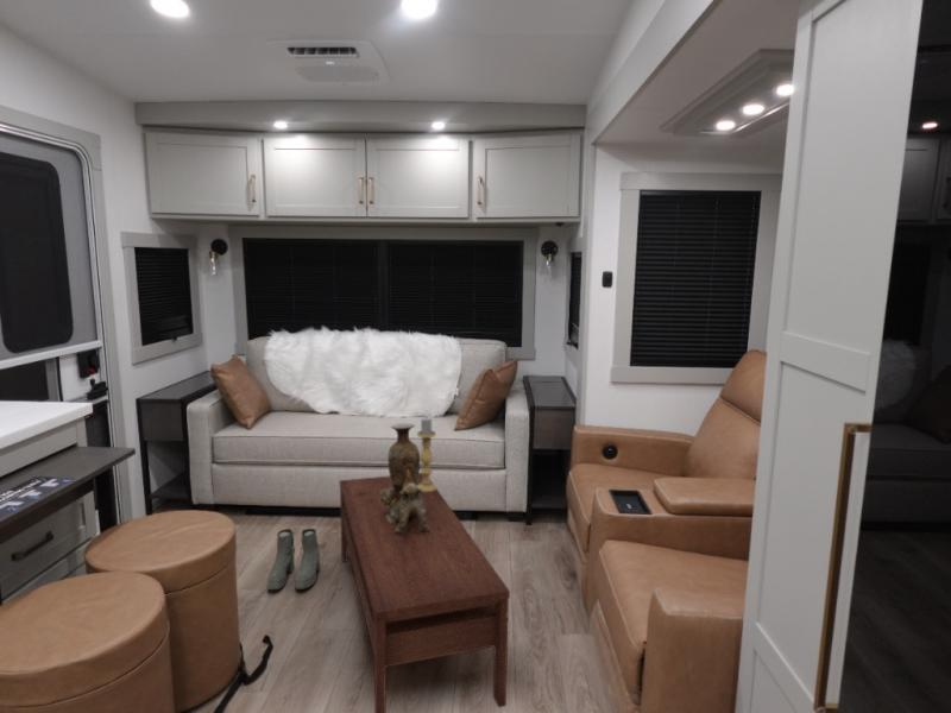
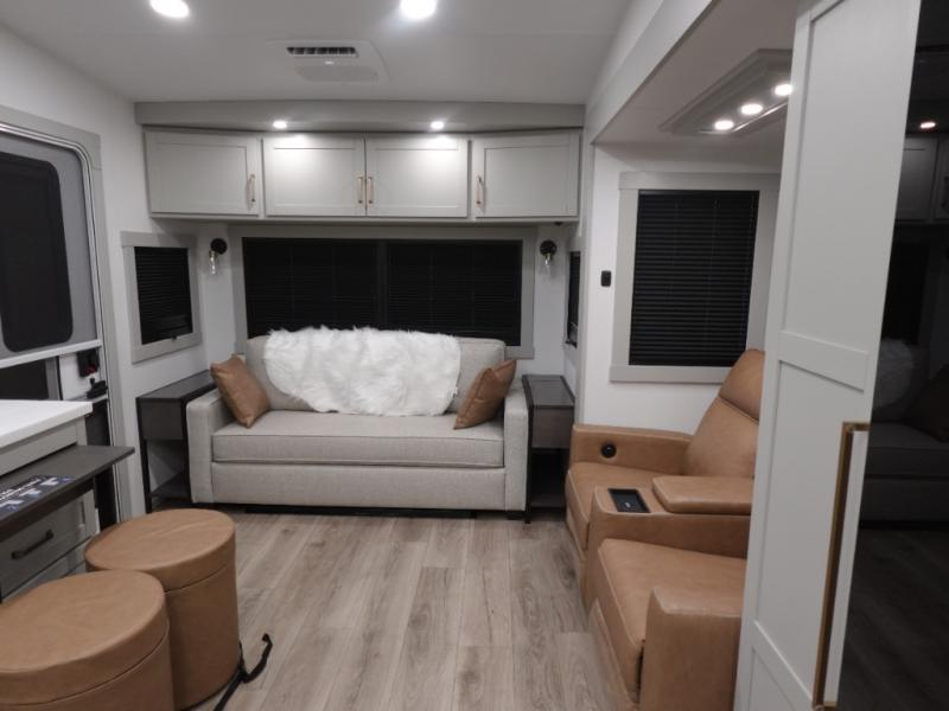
- coffee table [339,472,511,713]
- vase with dog figurine [380,422,430,535]
- candle holder [416,417,437,492]
- boots [266,528,321,592]
